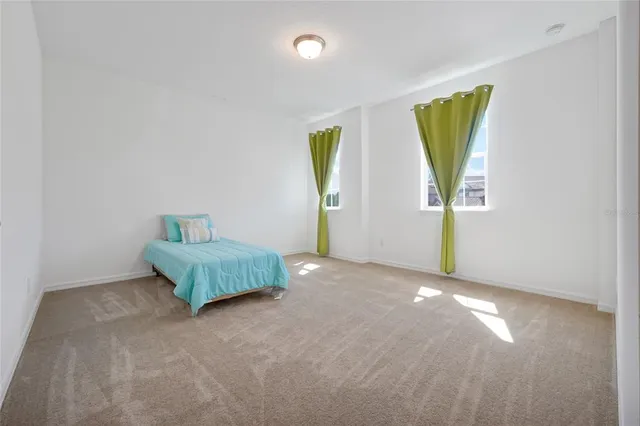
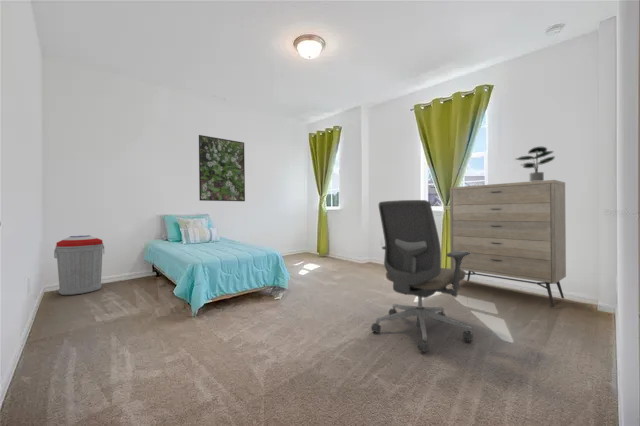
+ potted plant [514,146,556,182]
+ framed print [198,134,246,202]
+ office chair [370,199,474,353]
+ trash can [53,234,105,296]
+ dresser [449,179,567,308]
